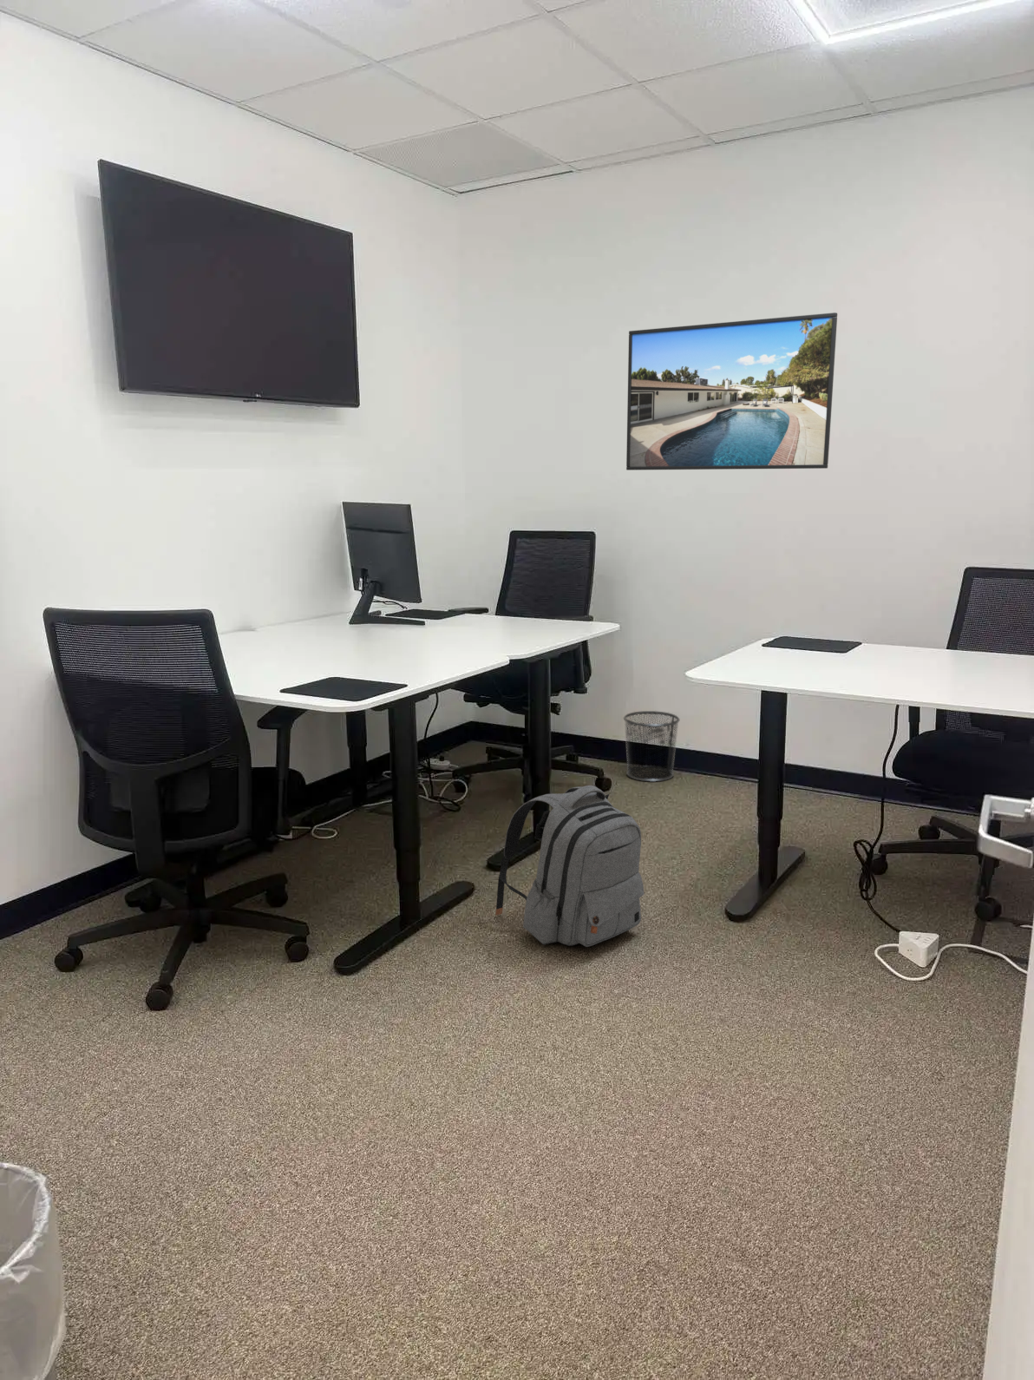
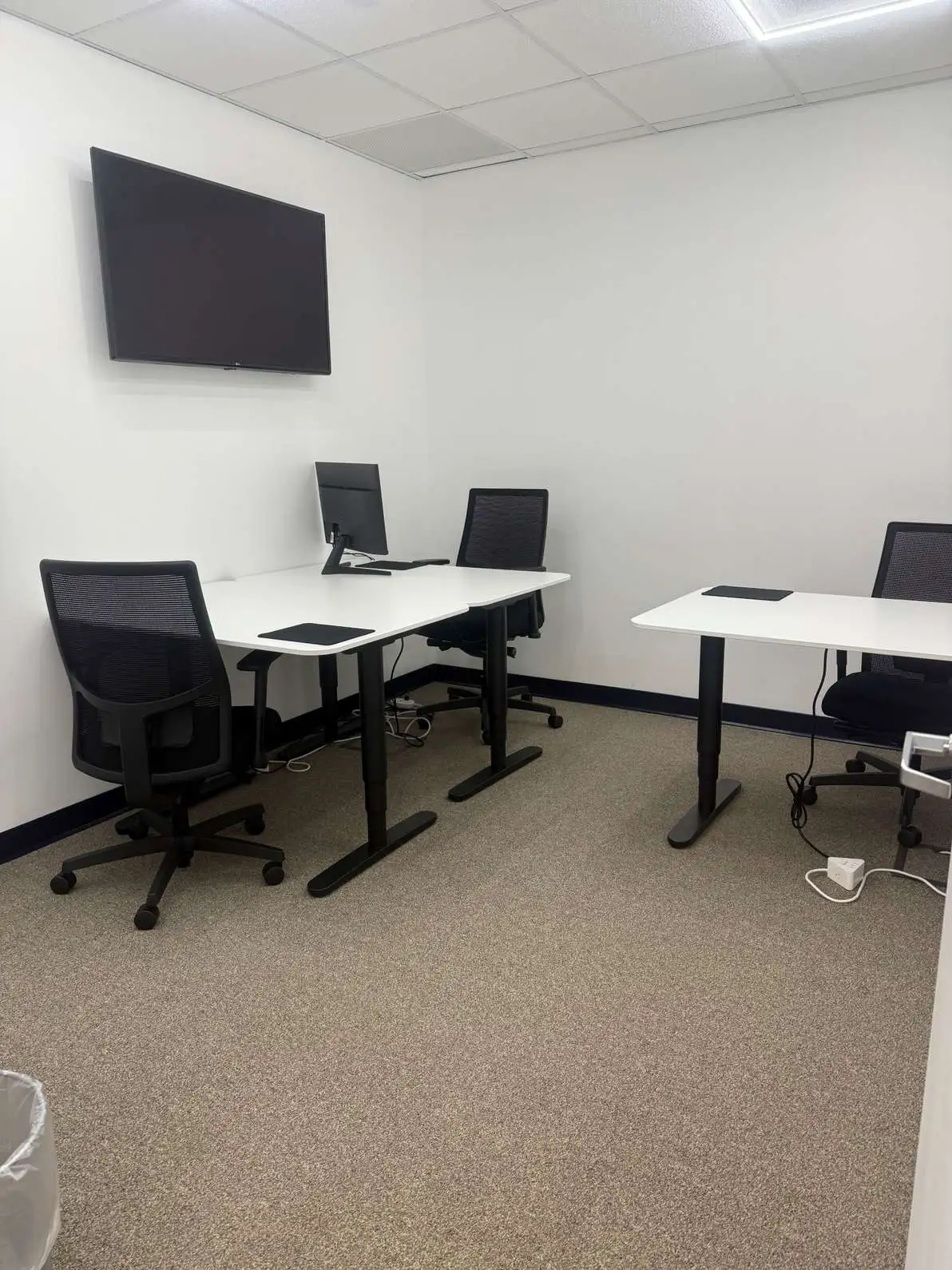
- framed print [626,312,838,472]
- waste bin [622,710,681,782]
- backpack [494,785,645,948]
